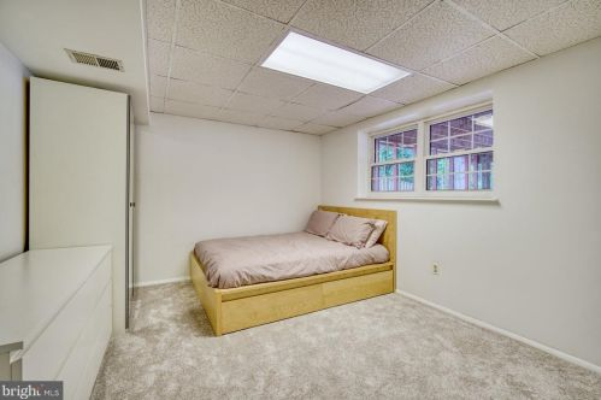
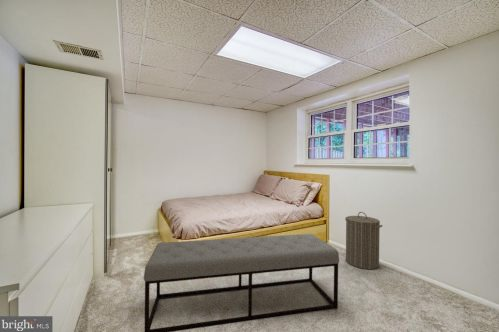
+ laundry hamper [344,211,383,270]
+ bench [143,233,340,332]
